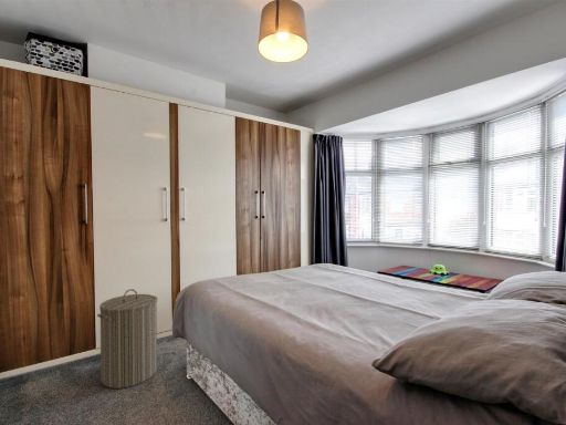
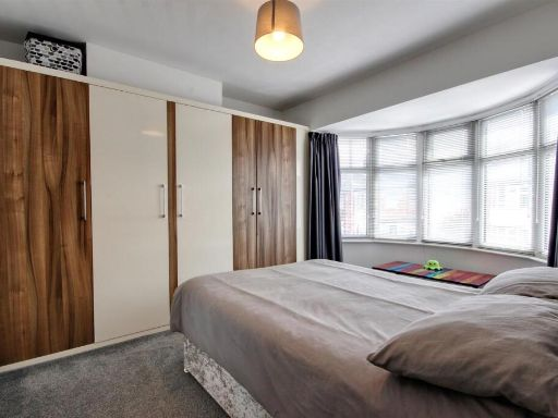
- laundry hamper [96,288,158,390]
